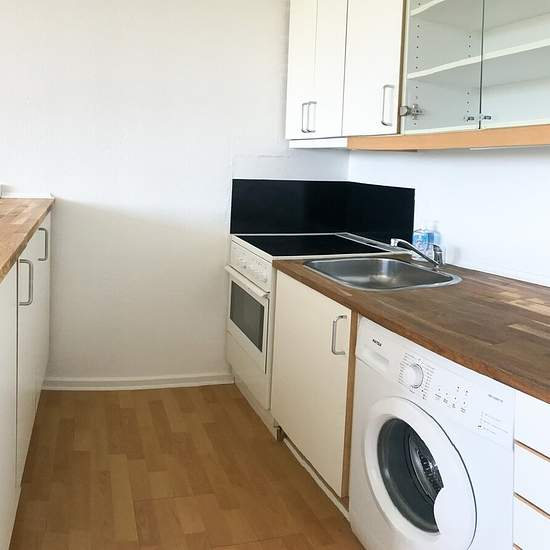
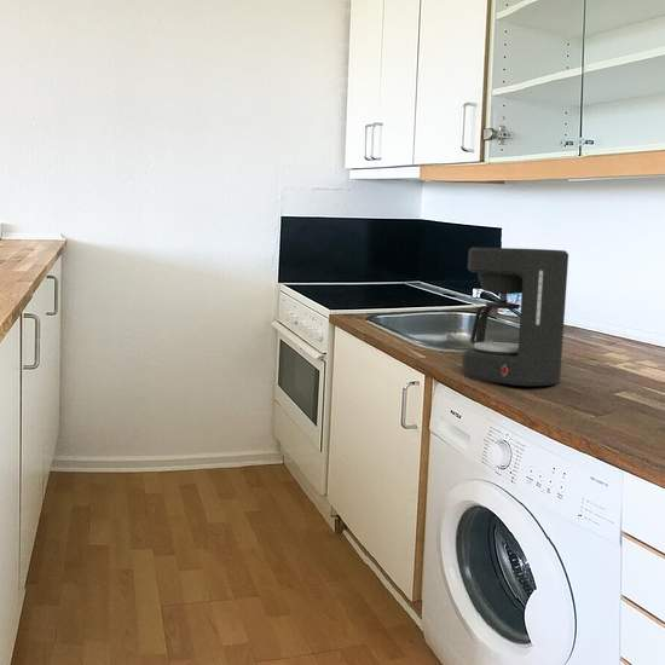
+ coffee maker [461,247,569,387]
